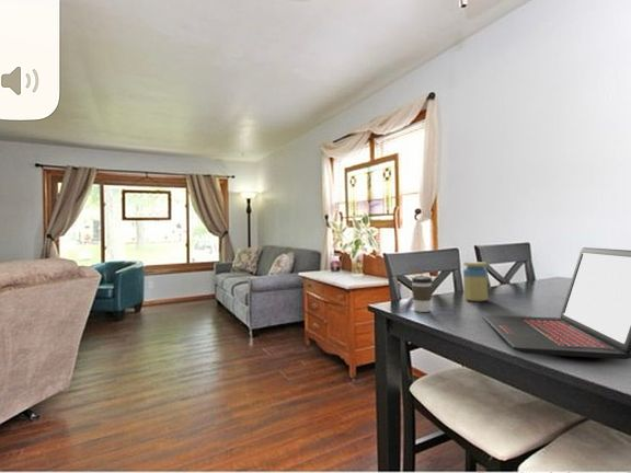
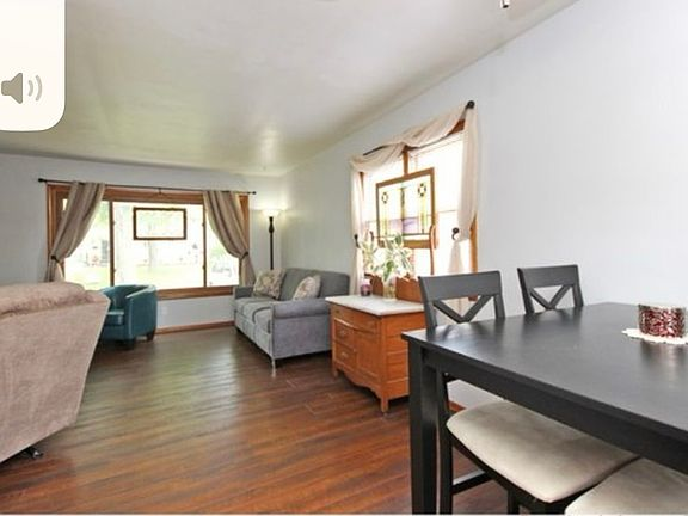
- laptop [482,246,631,360]
- coffee cup [410,275,434,313]
- jar [462,261,489,302]
